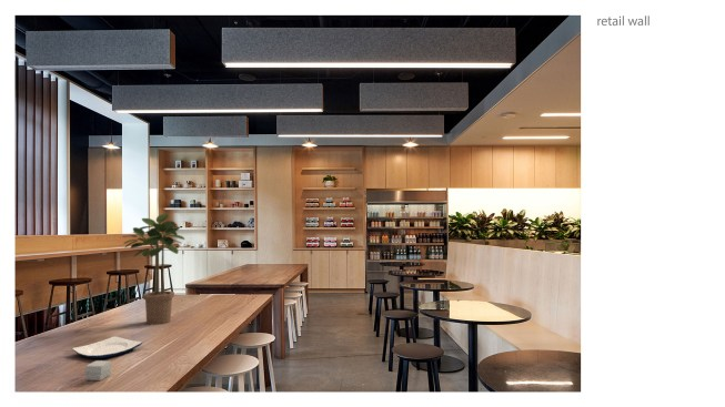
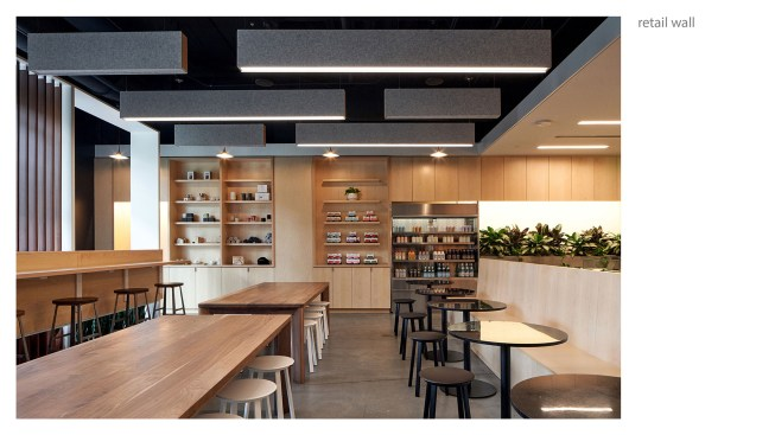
- potted plant [121,213,185,326]
- plate [71,335,143,359]
- small box [84,359,112,381]
